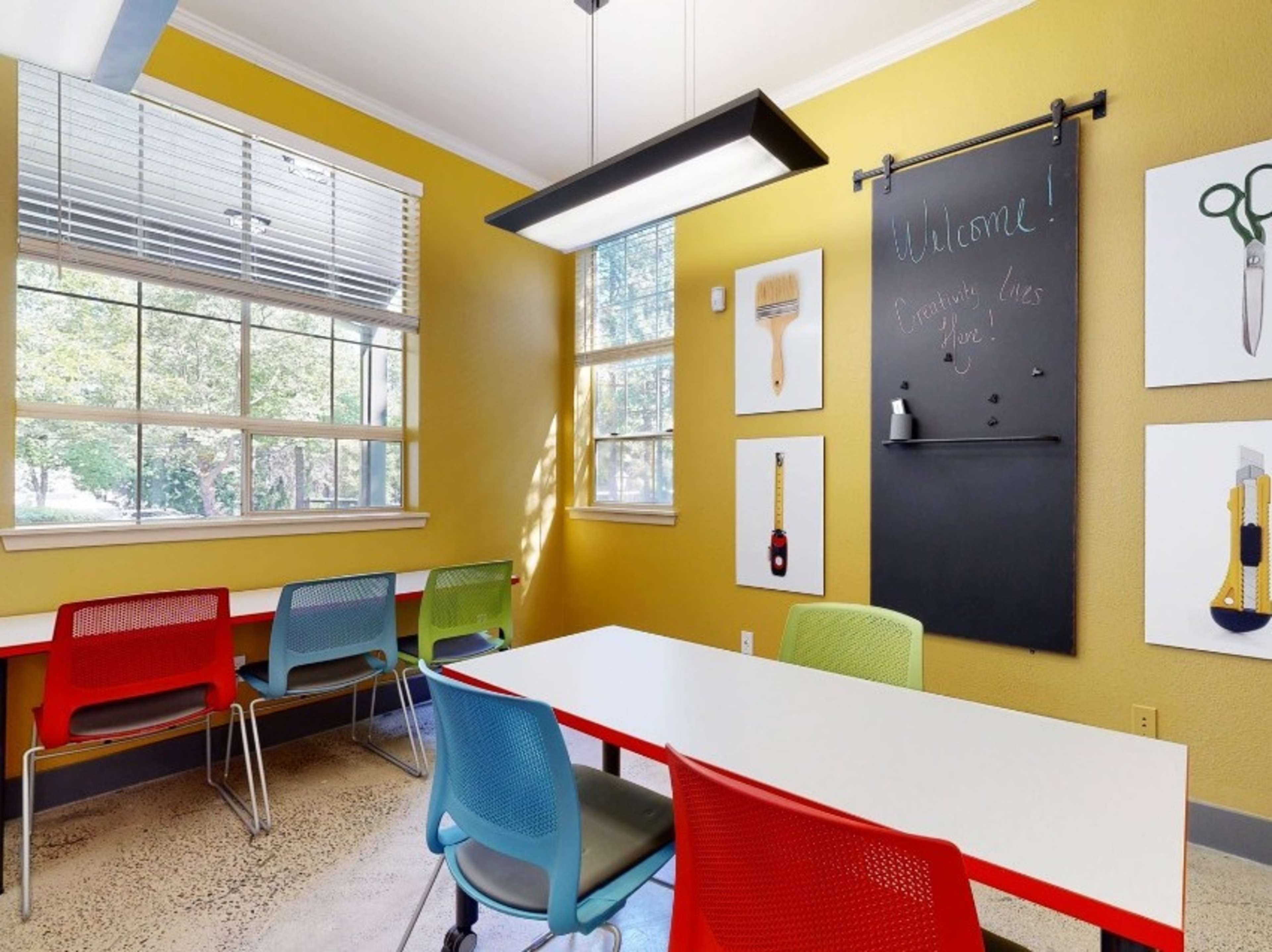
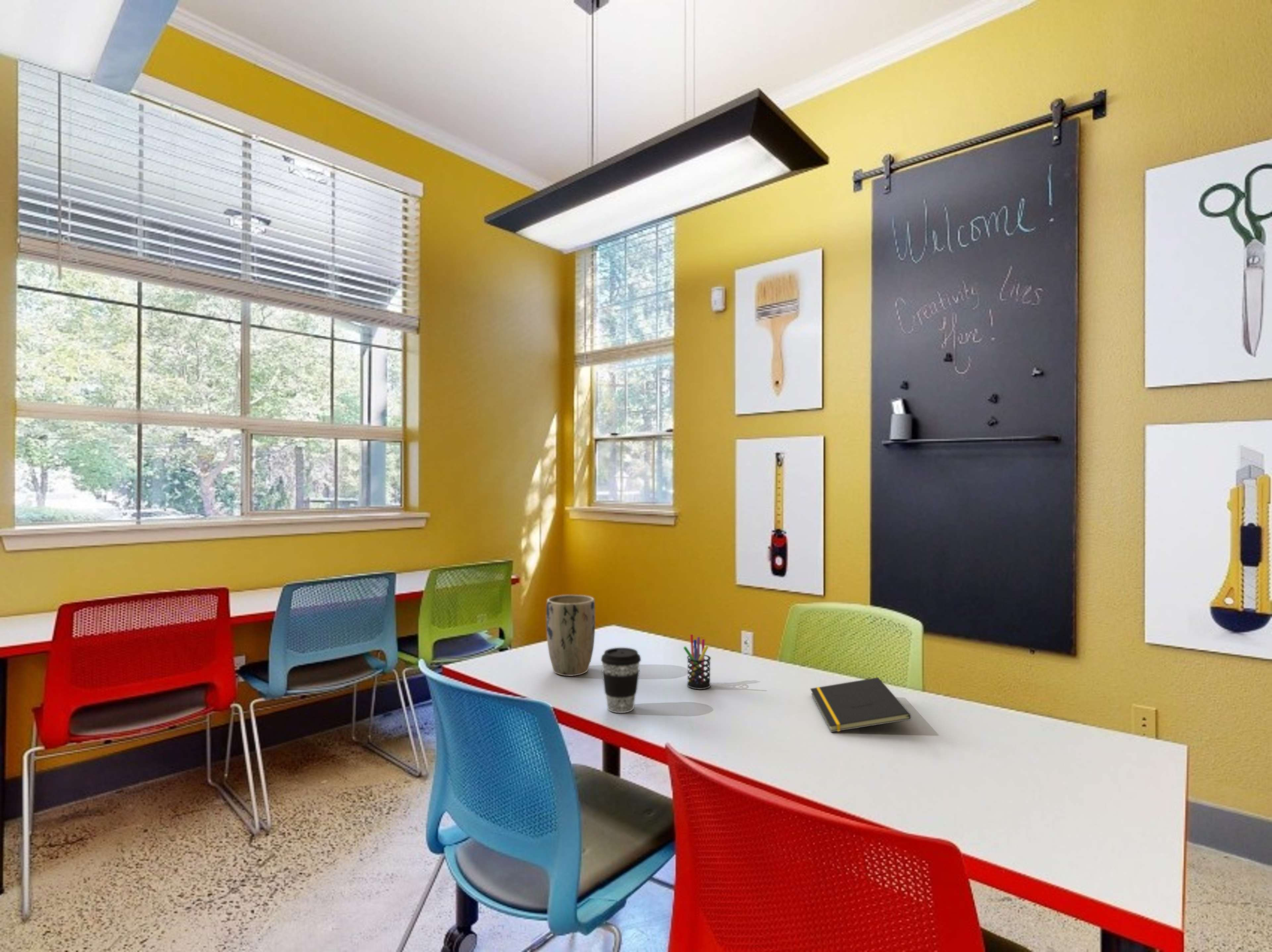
+ coffee cup [601,647,641,713]
+ plant pot [546,595,596,676]
+ notepad [810,677,912,733]
+ pen holder [683,634,711,690]
